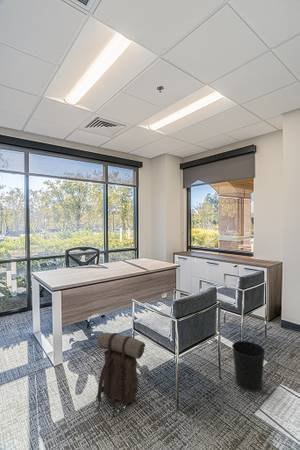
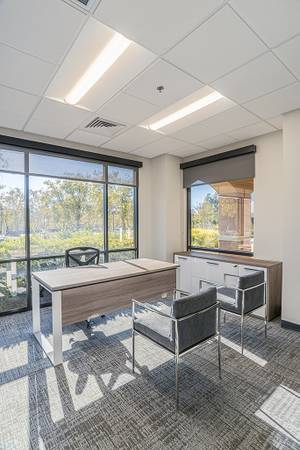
- backpack [95,332,146,419]
- wastebasket [231,340,266,393]
